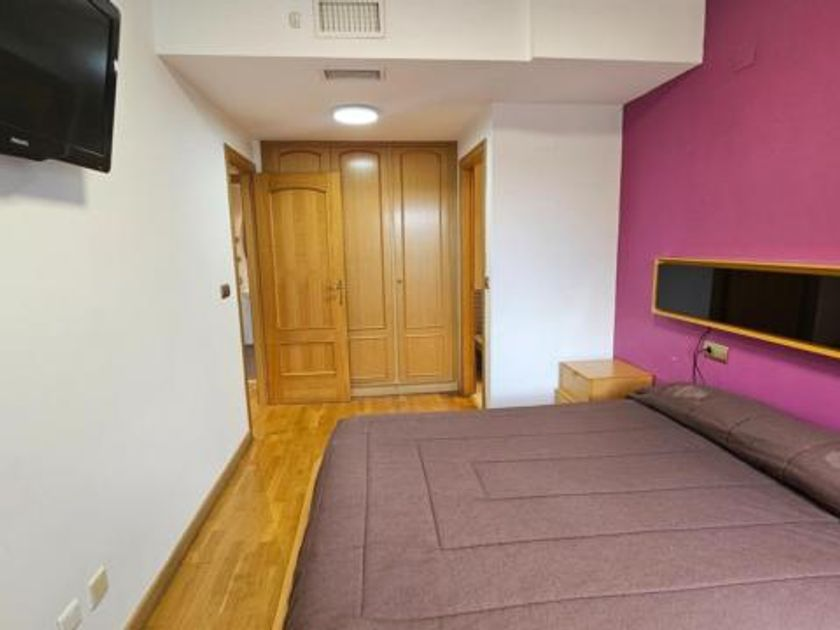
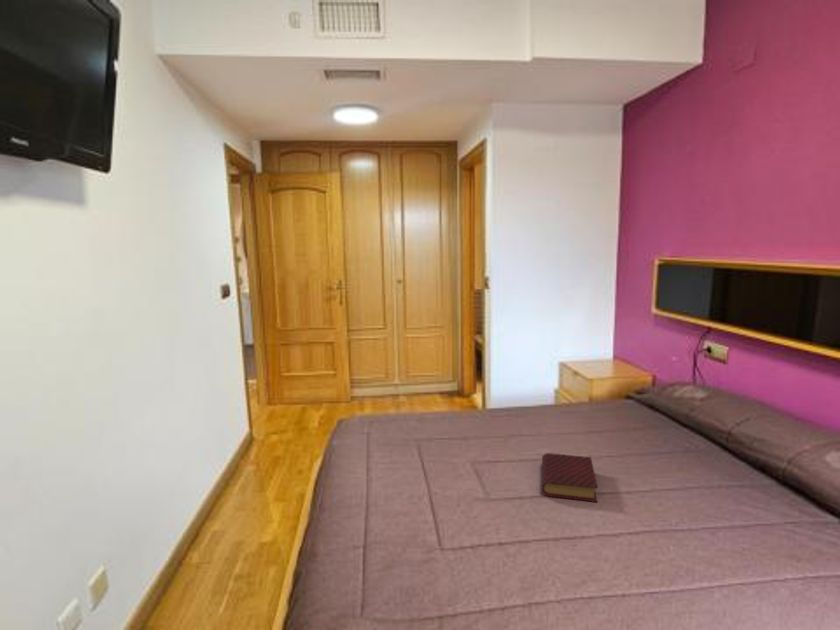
+ book [541,452,599,503]
